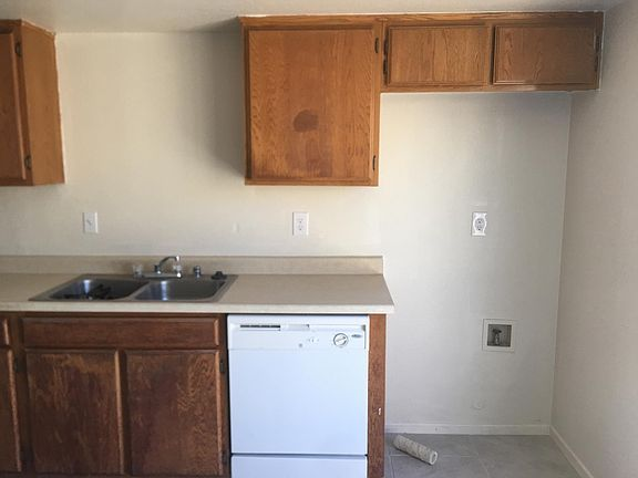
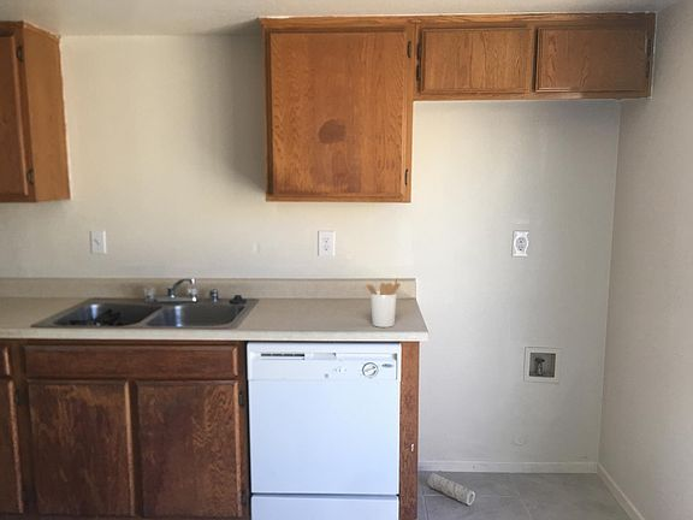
+ utensil holder [366,277,401,329]
